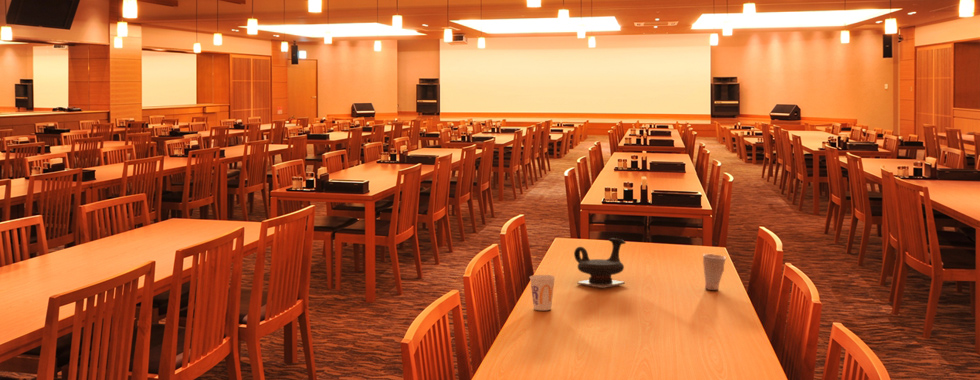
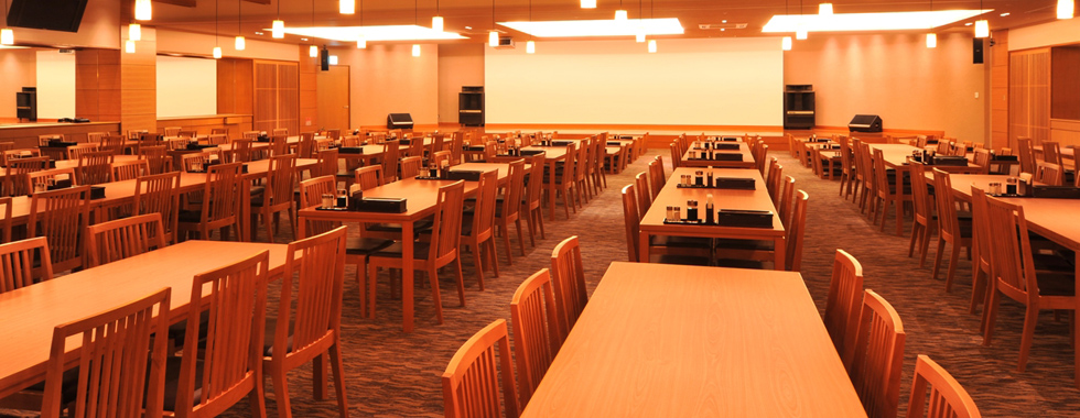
- cup [702,253,727,291]
- teapot [573,237,627,289]
- cup [529,274,556,311]
